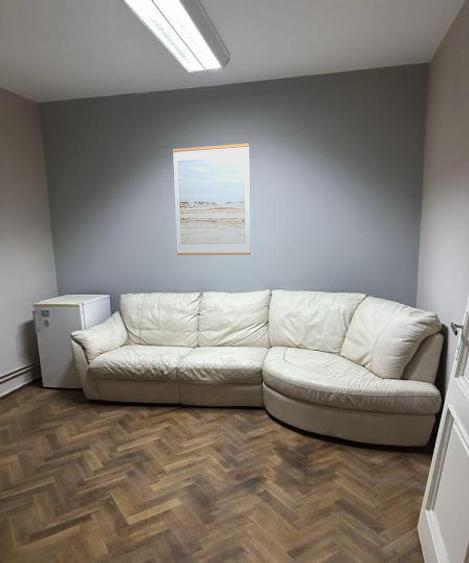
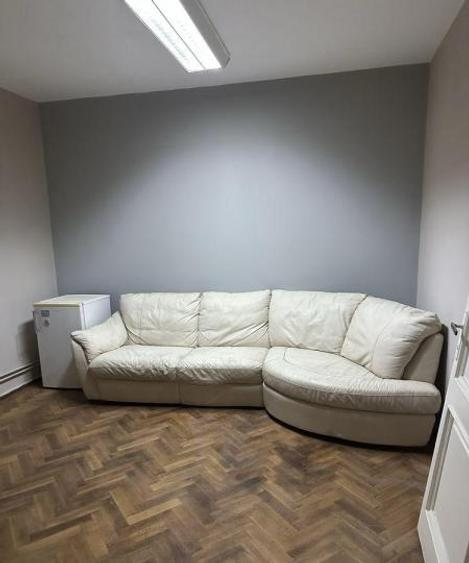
- wall art [172,143,251,256]
